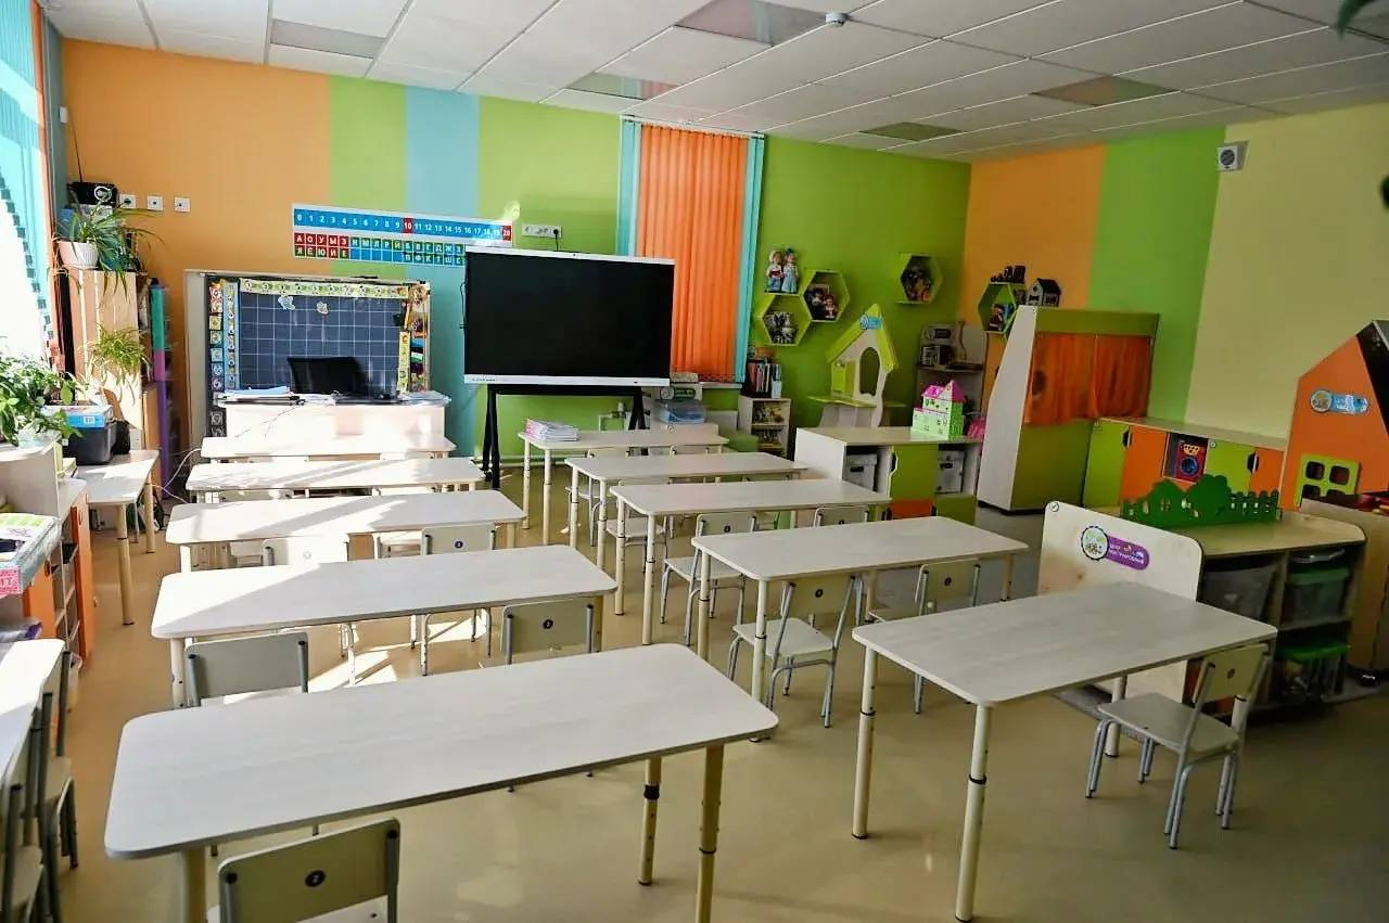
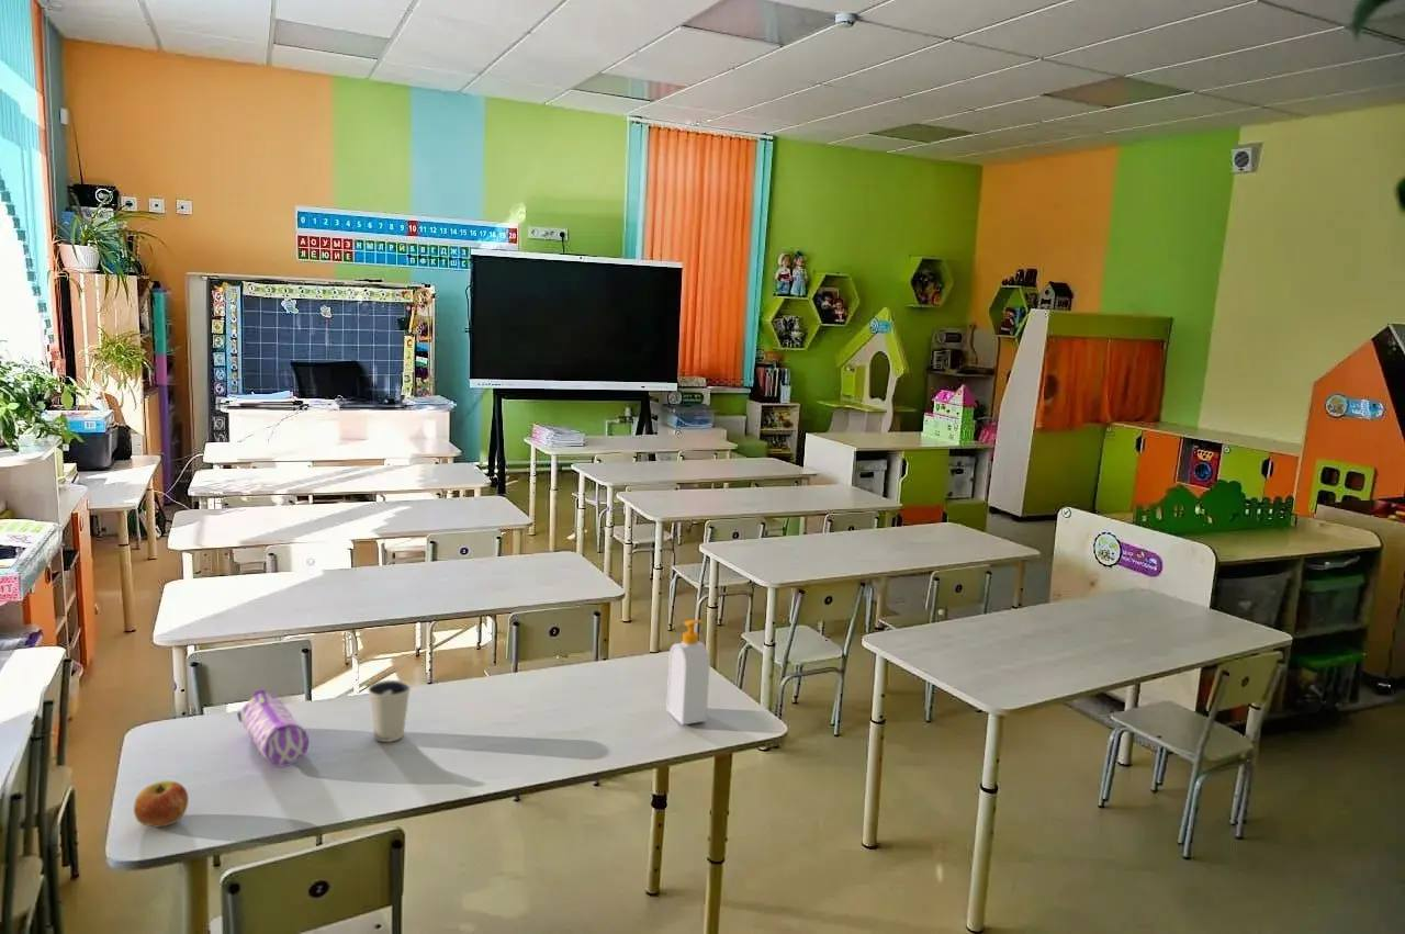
+ dixie cup [367,679,412,743]
+ pencil case [236,688,310,768]
+ apple [133,780,190,829]
+ soap bottle [665,619,711,725]
